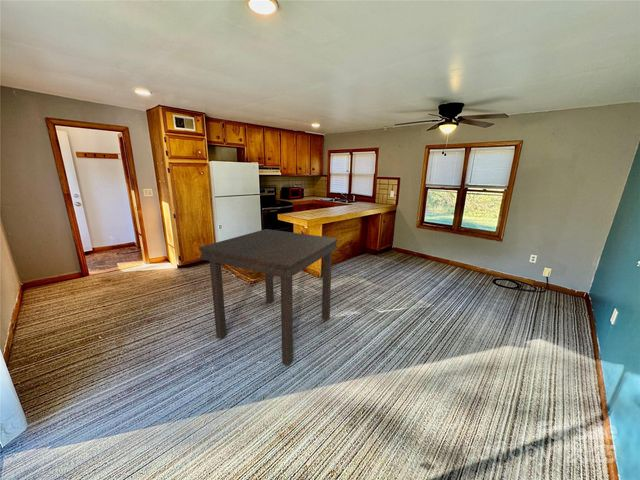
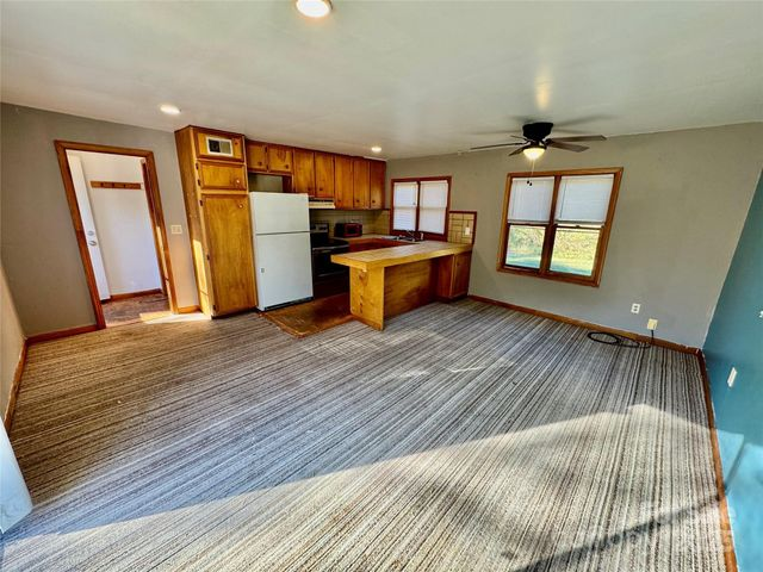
- dining table [198,228,339,367]
